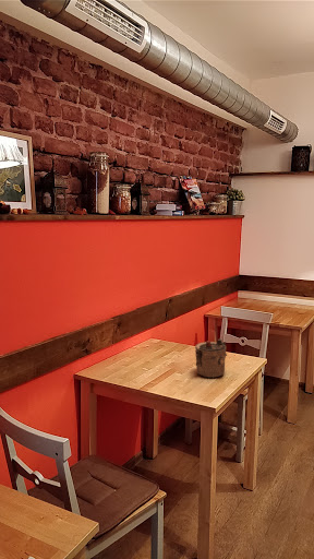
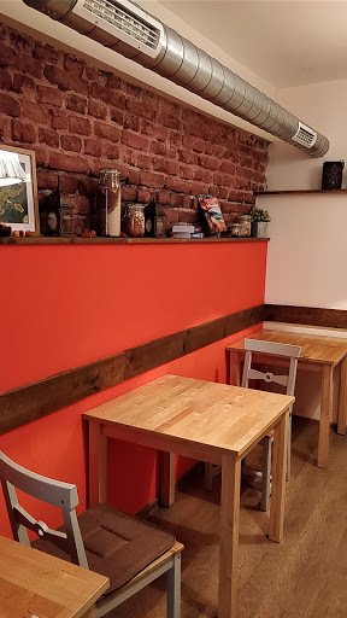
- teapot [194,338,228,378]
